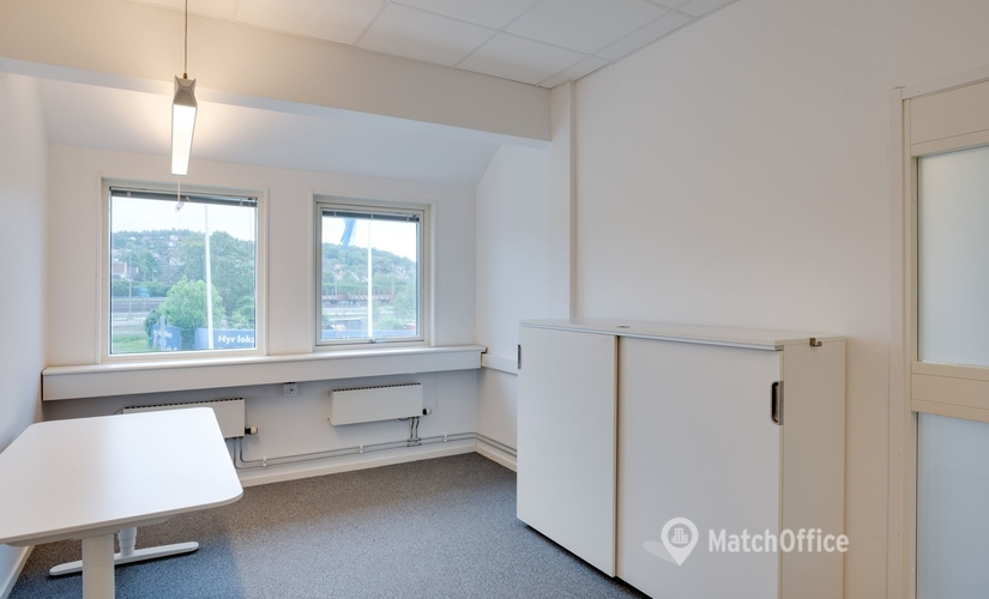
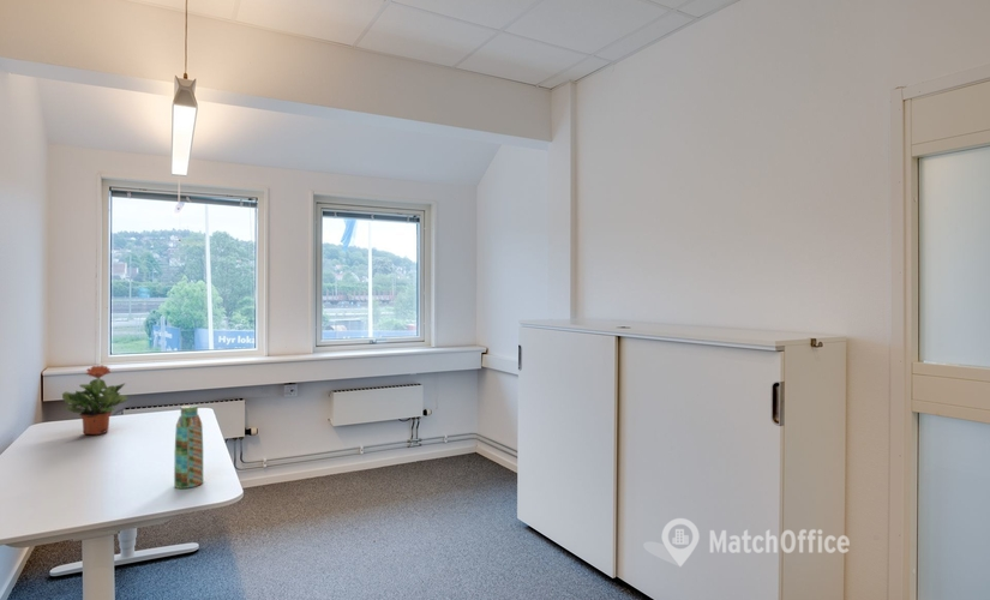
+ water bottle [173,404,204,490]
+ potted plant [61,364,130,436]
